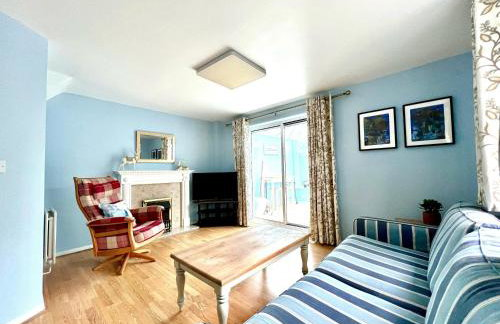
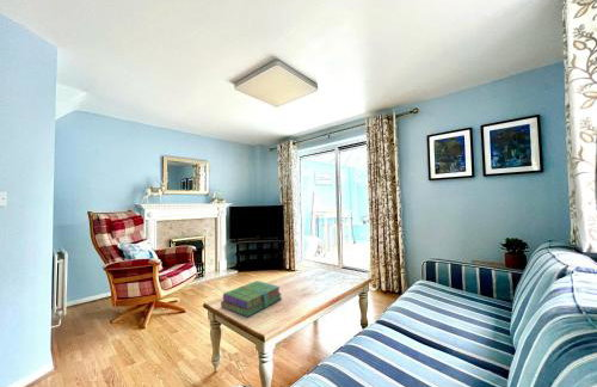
+ stack of books [220,280,283,318]
